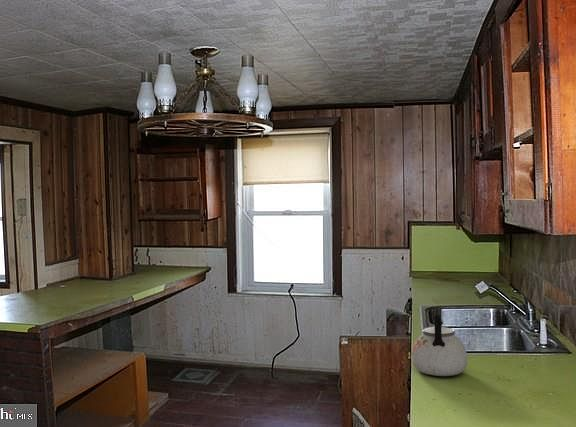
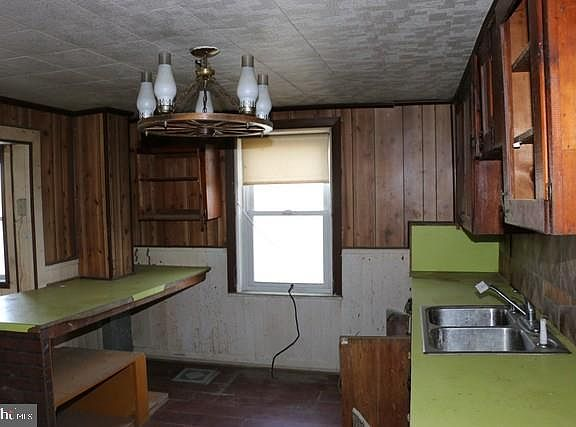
- kettle [411,307,468,377]
